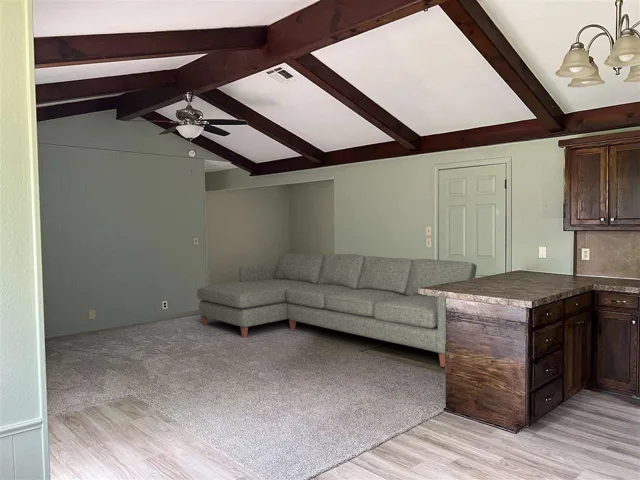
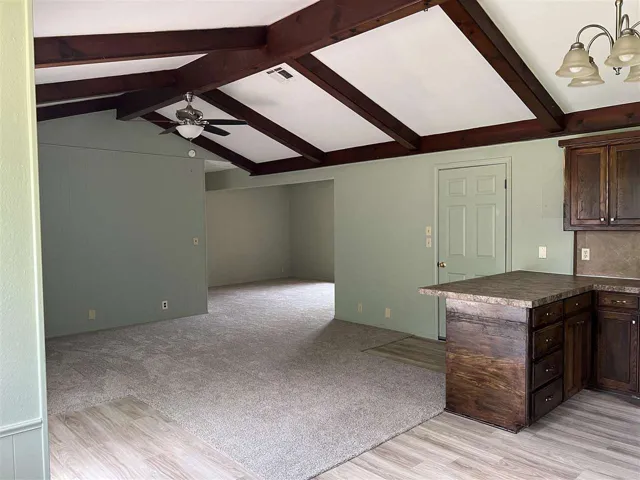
- sofa [196,252,478,368]
